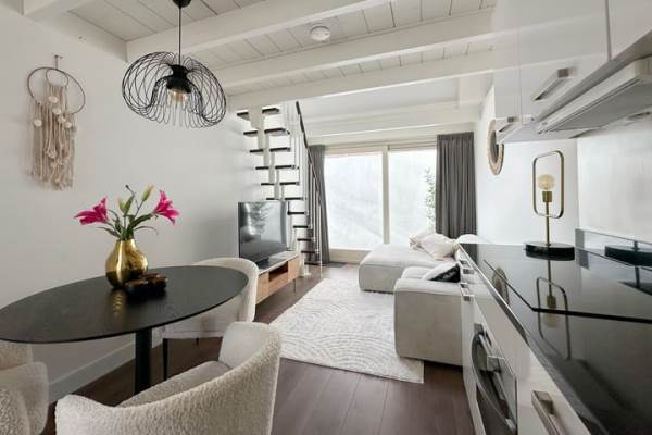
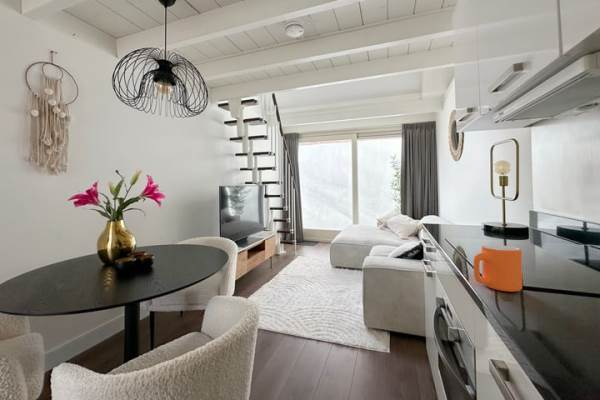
+ mug [473,244,523,293]
